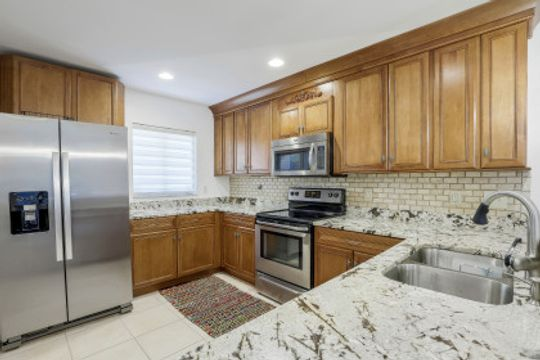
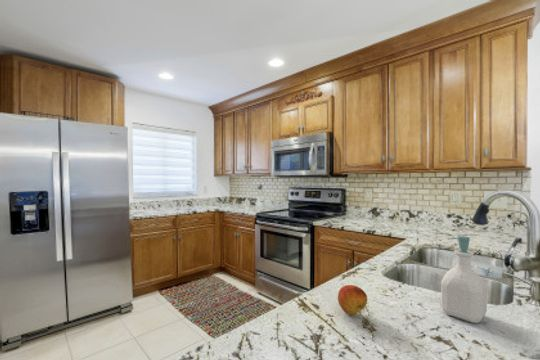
+ soap bottle [440,235,488,324]
+ fruit [337,284,368,316]
